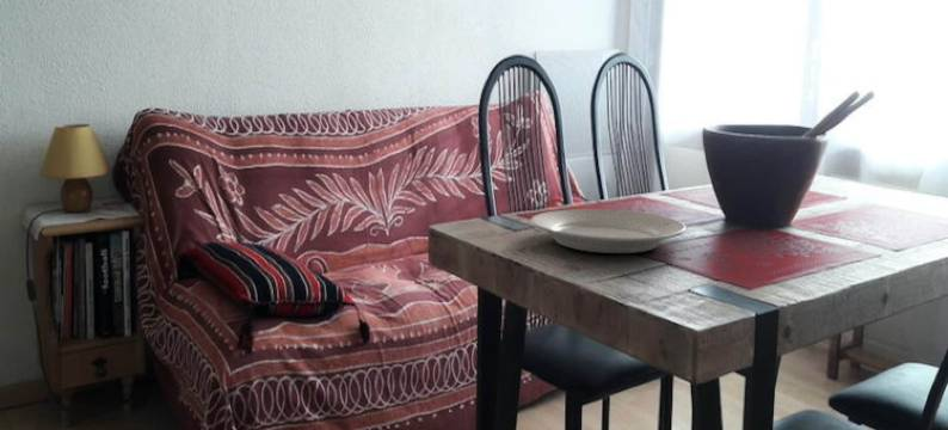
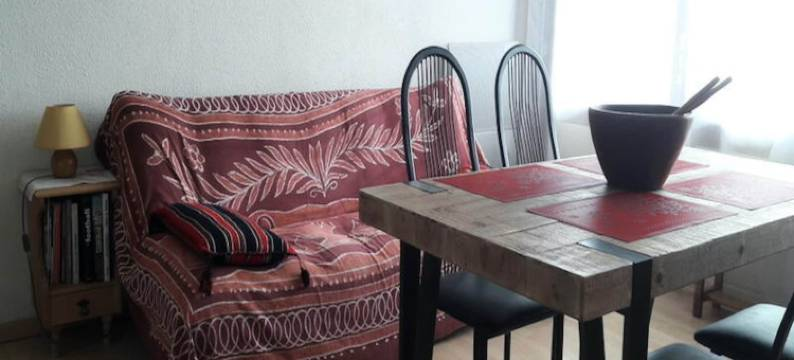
- plate [529,208,688,254]
